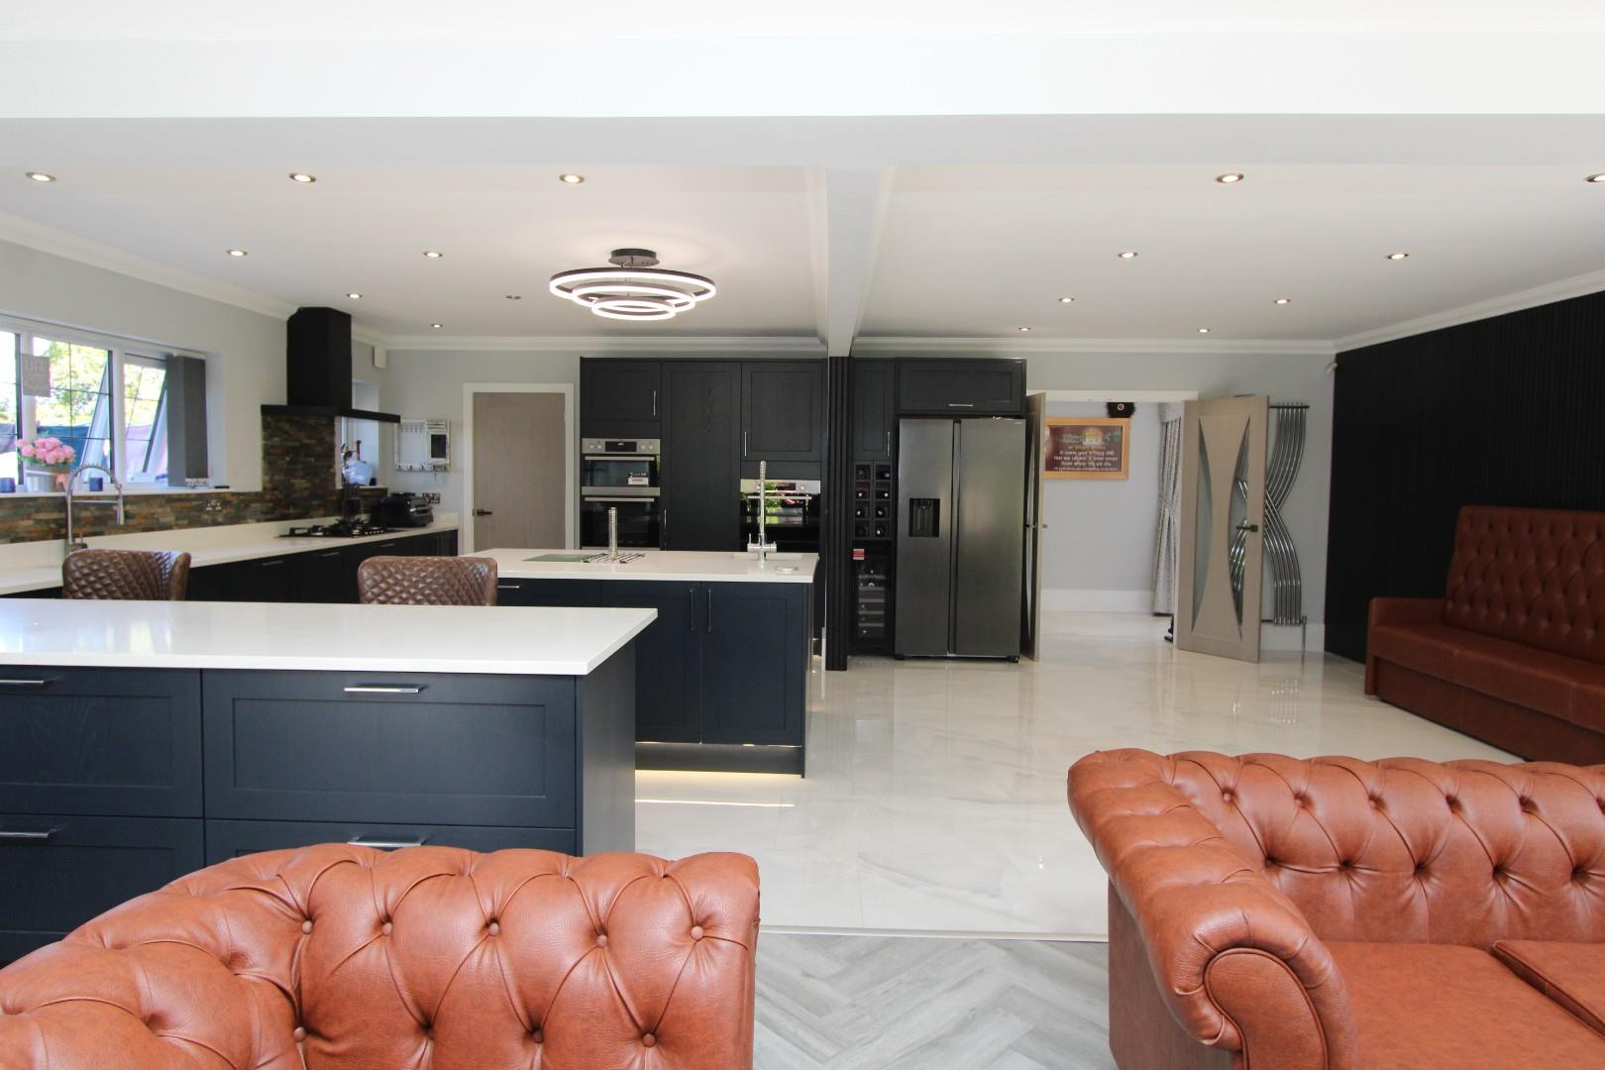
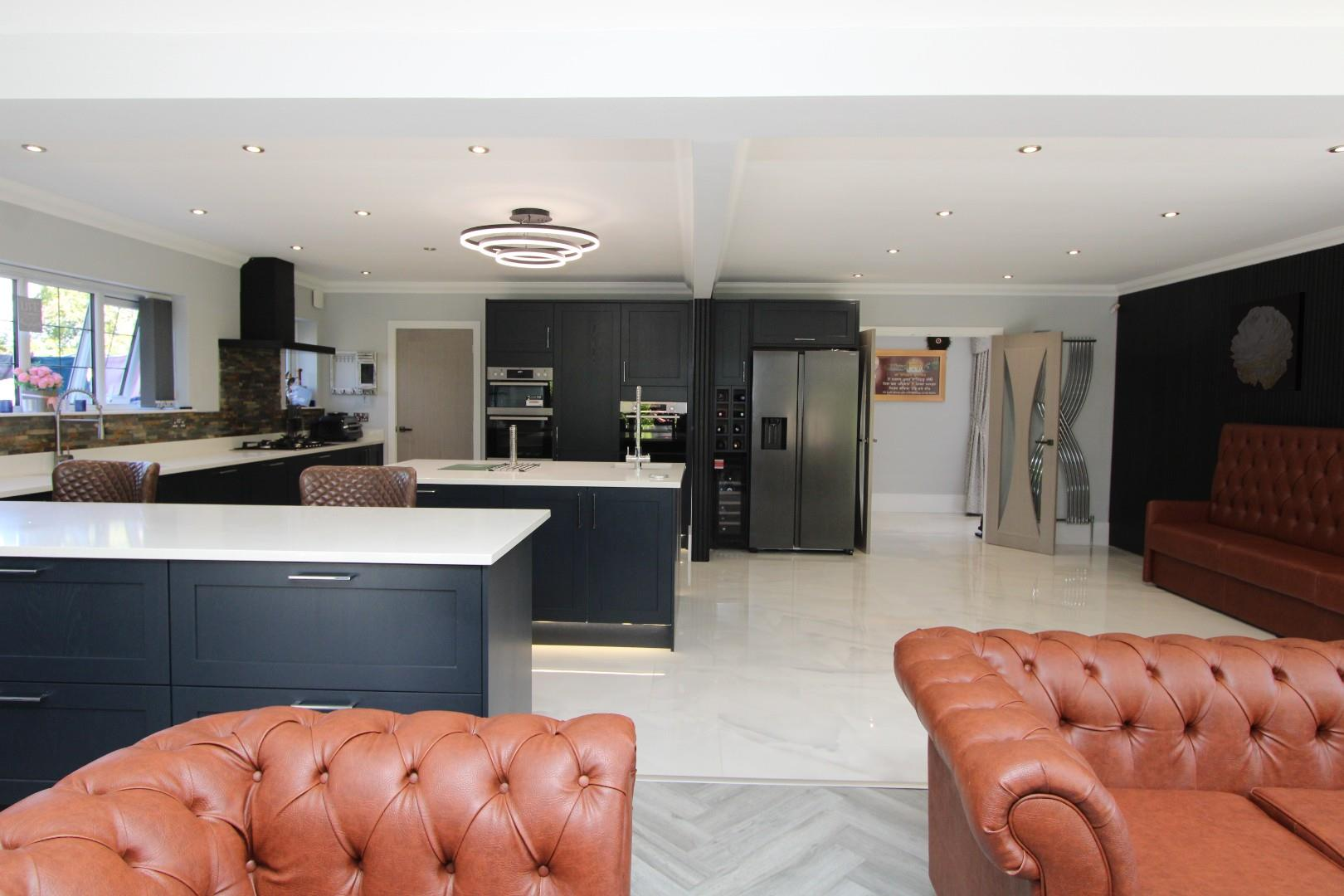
+ wall art [1225,291,1307,395]
